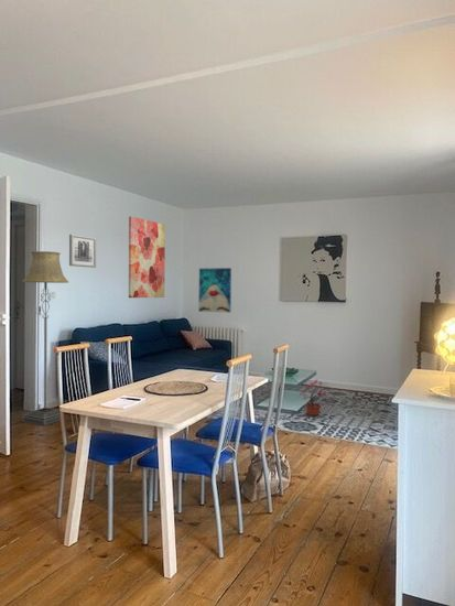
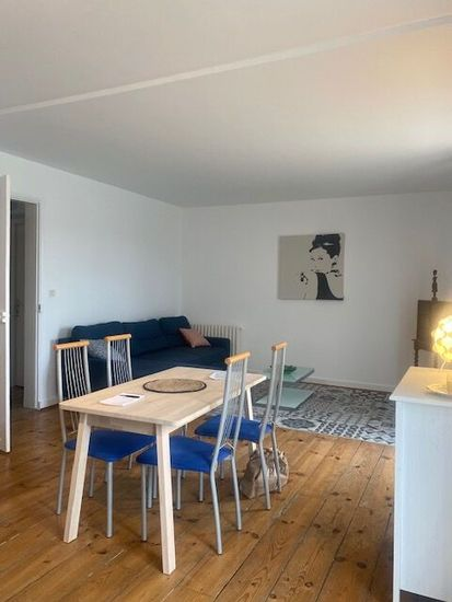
- potted plant [299,378,328,416]
- wall art [197,267,232,314]
- floor lamp [21,250,69,426]
- wall art [128,216,166,299]
- wall art [68,234,97,269]
